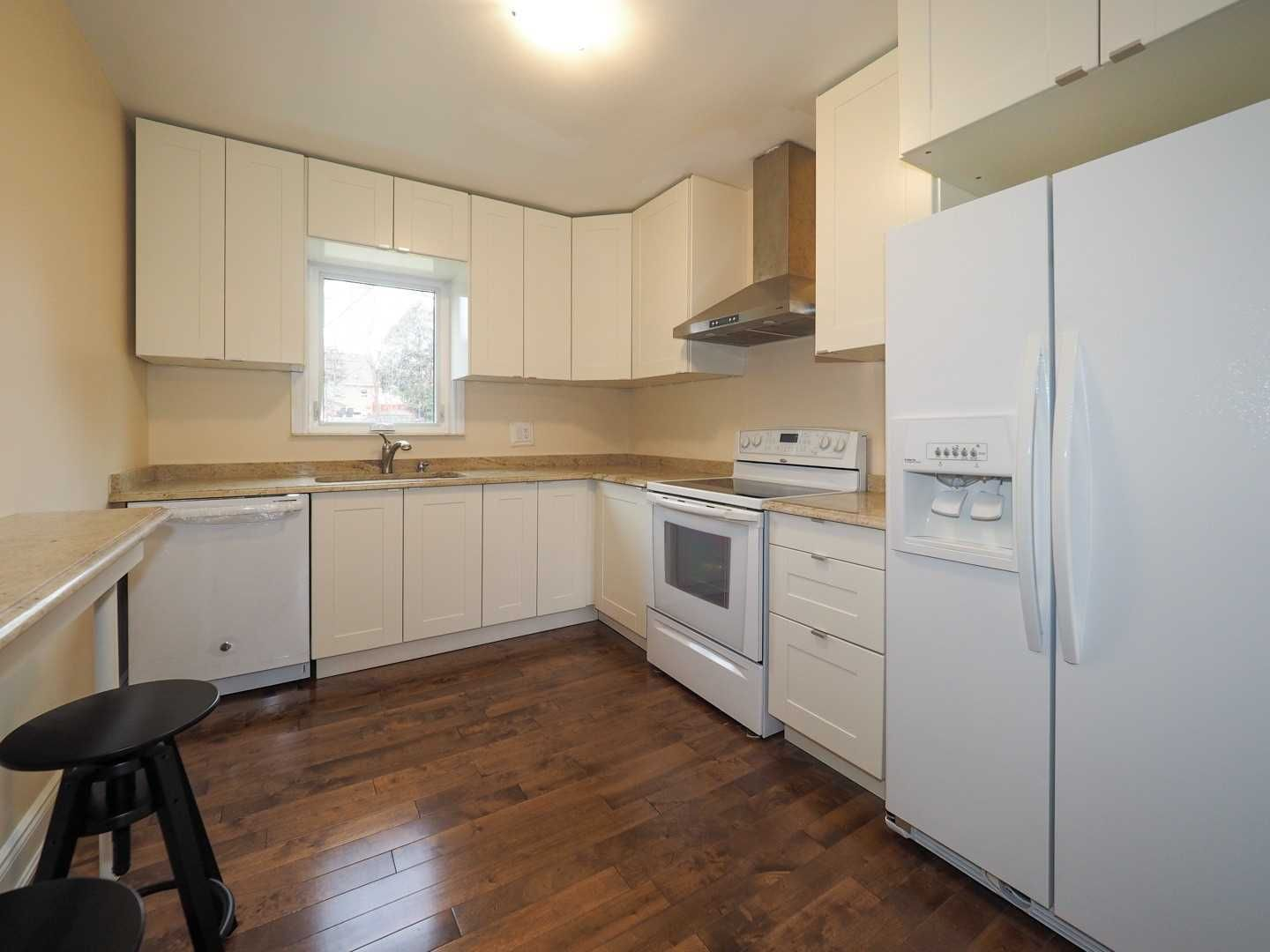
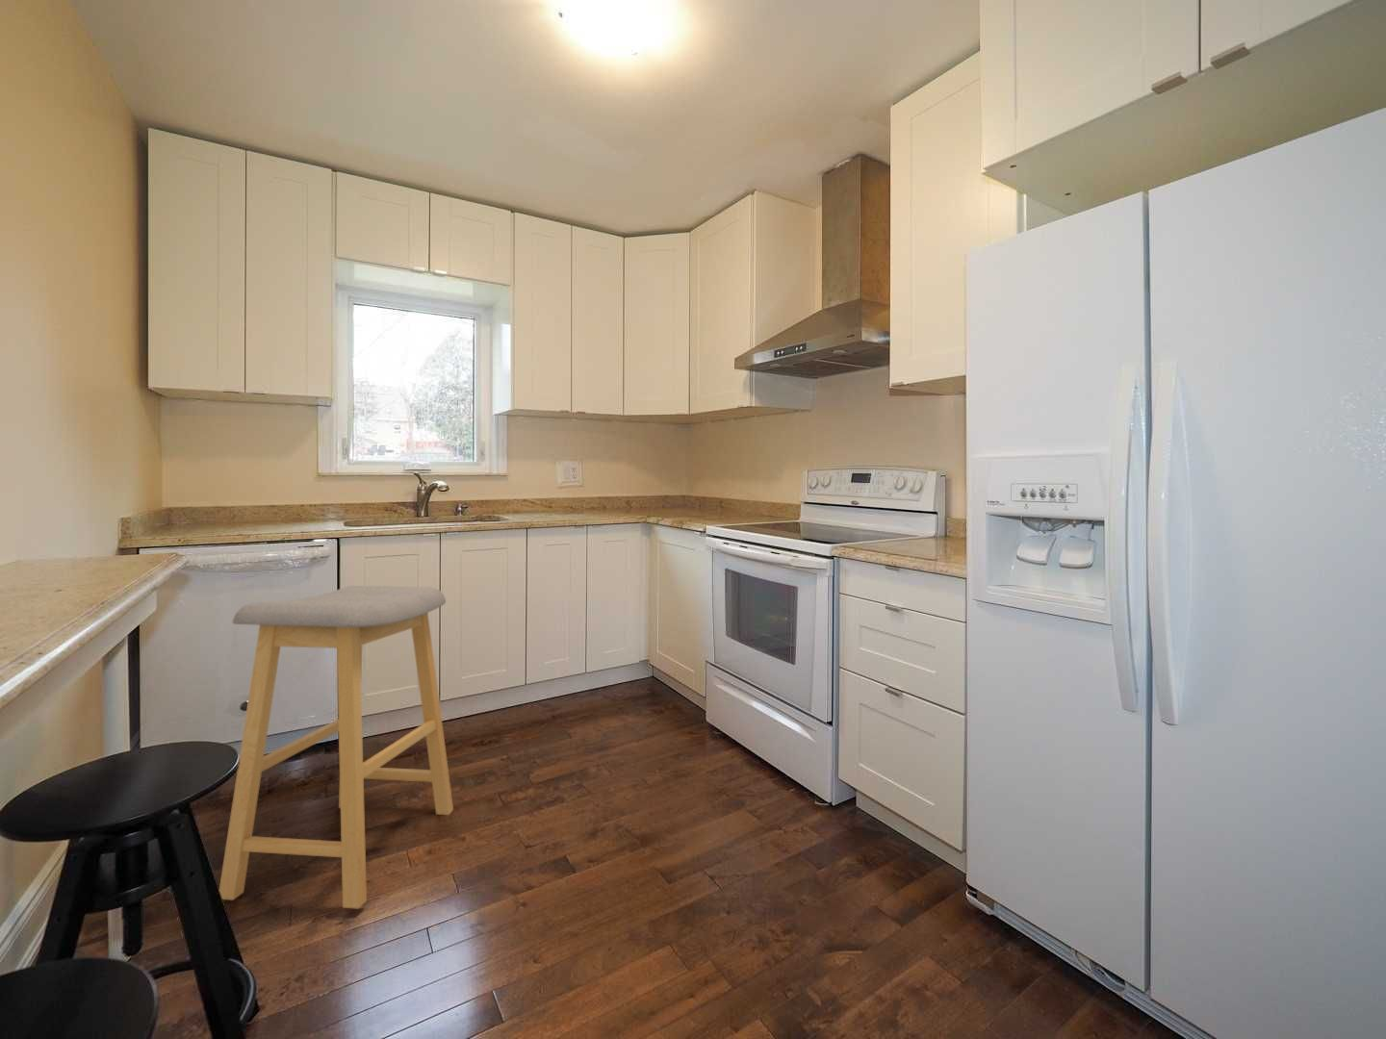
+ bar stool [218,585,454,910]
